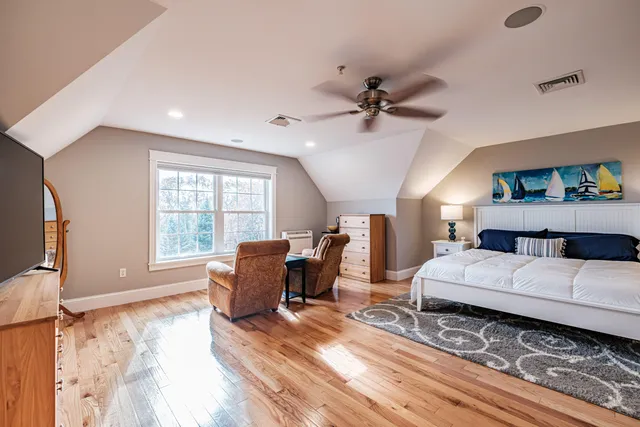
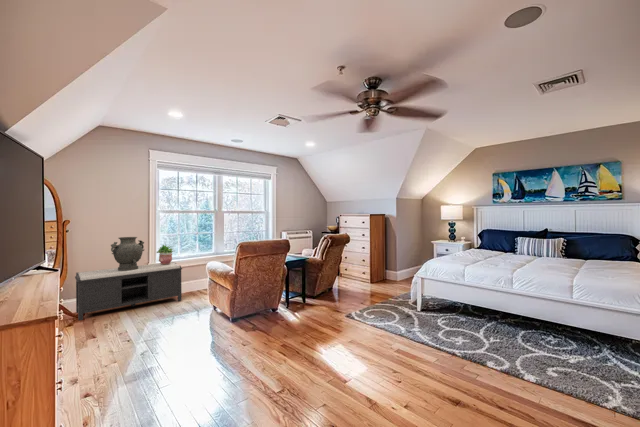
+ potted plant [156,243,174,265]
+ bench [74,261,183,321]
+ decorative urn [110,236,145,271]
